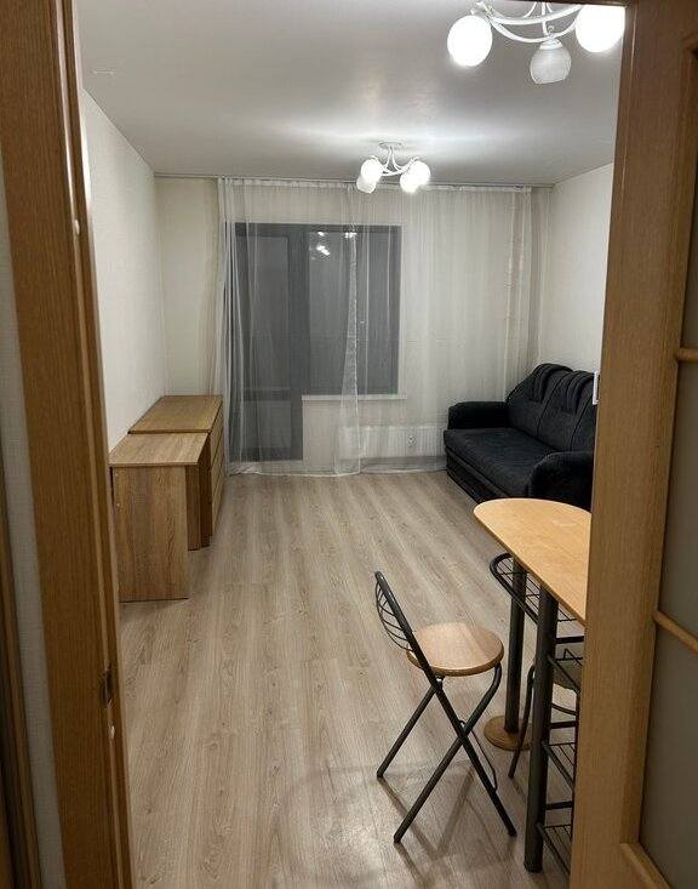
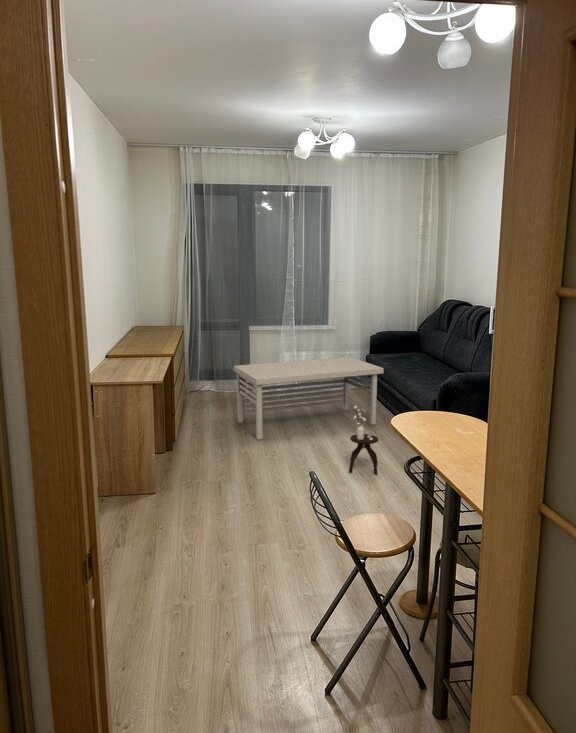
+ side table [348,404,379,475]
+ coffee table [233,356,385,441]
